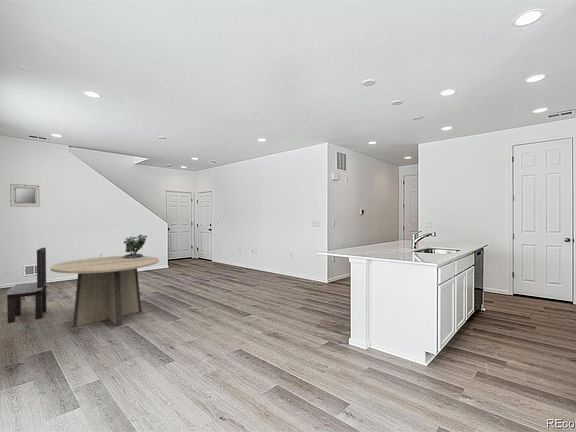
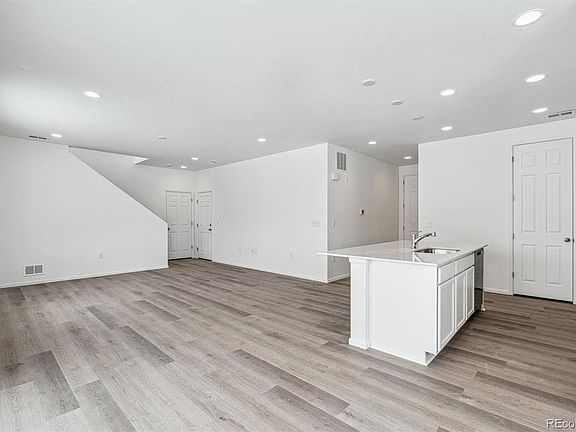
- dining table [50,255,160,328]
- home mirror [9,183,40,208]
- dining chair [6,247,48,324]
- potted plant [123,233,148,259]
